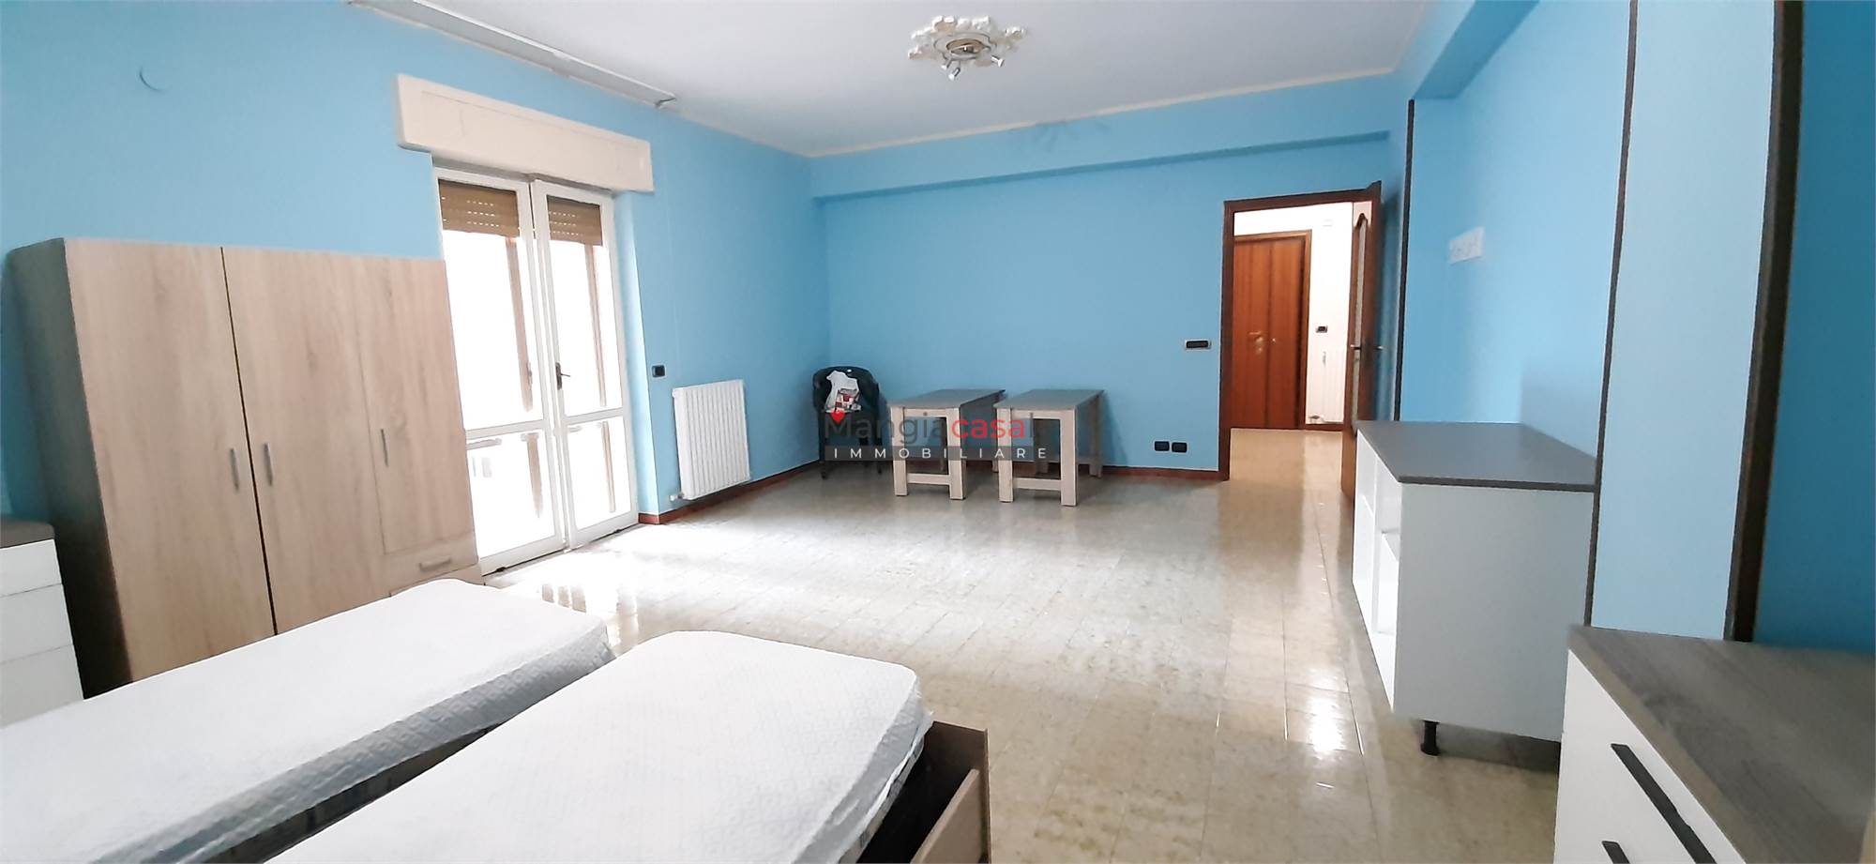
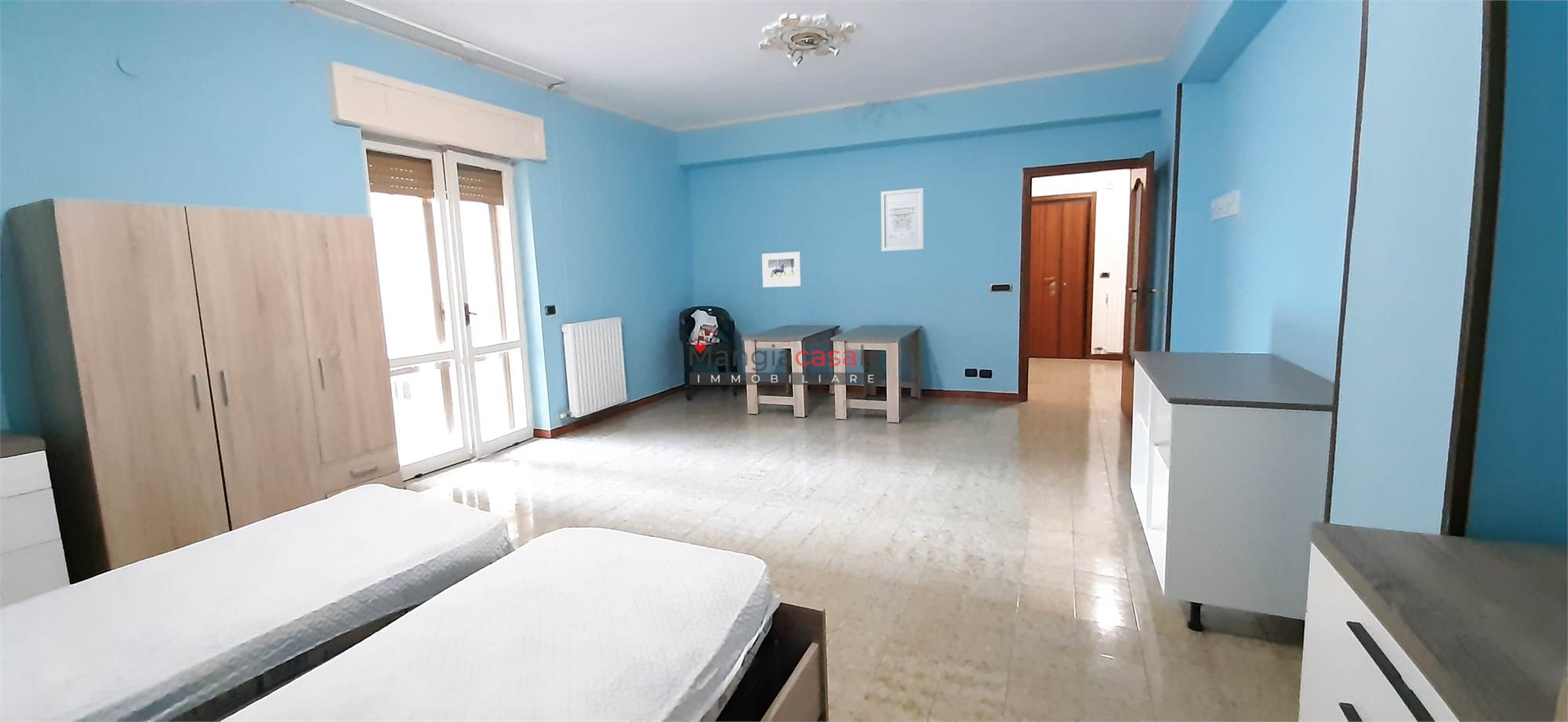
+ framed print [761,251,802,288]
+ wall art [880,187,924,252]
